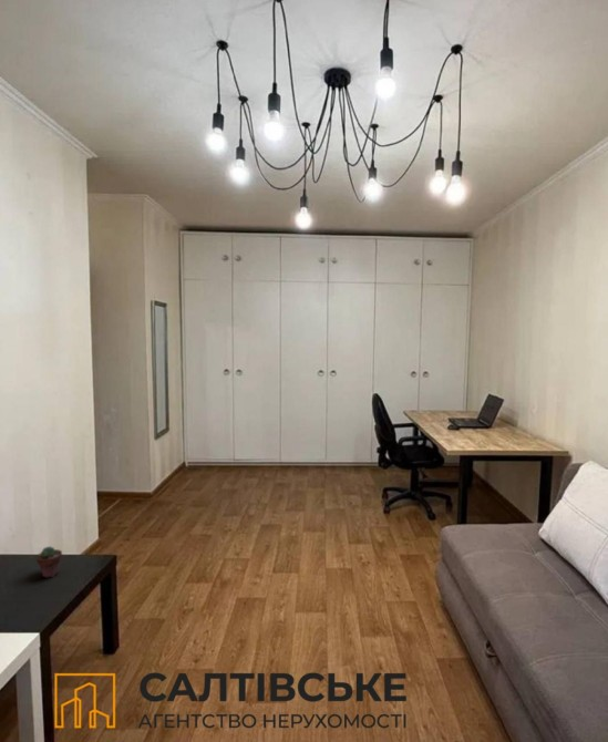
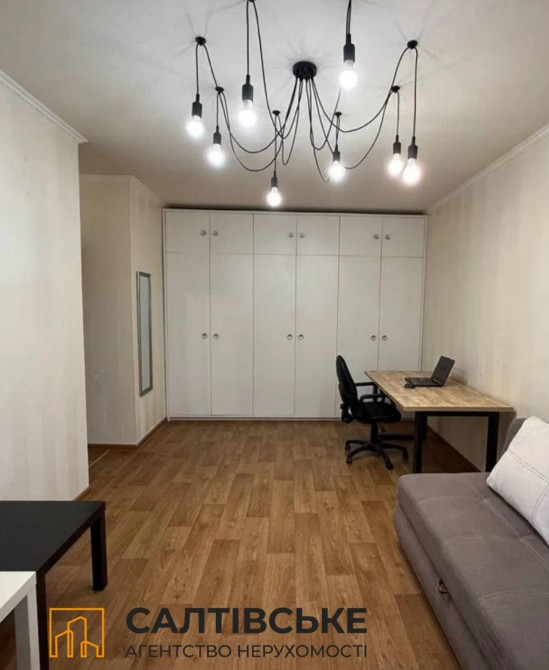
- potted succulent [35,545,63,579]
